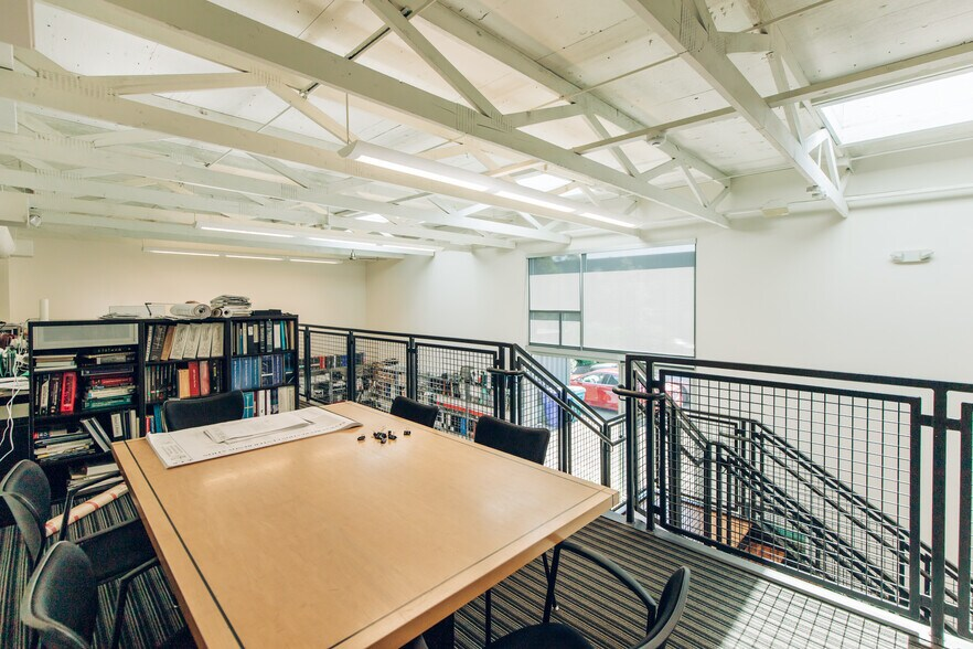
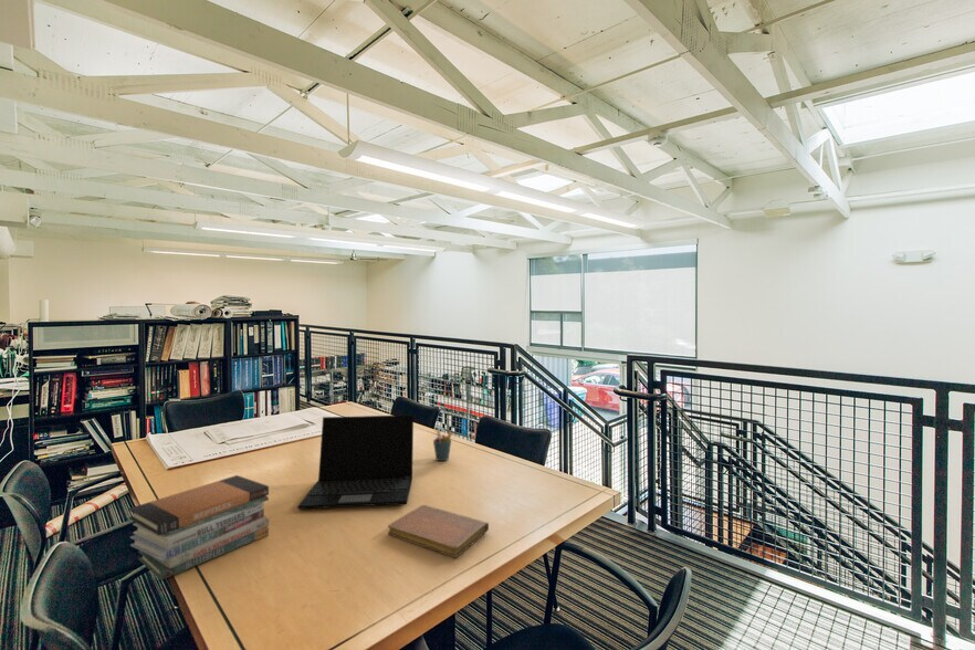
+ book stack [128,474,270,581]
+ laptop [296,413,415,511]
+ notebook [387,504,490,558]
+ pen holder [432,427,453,462]
